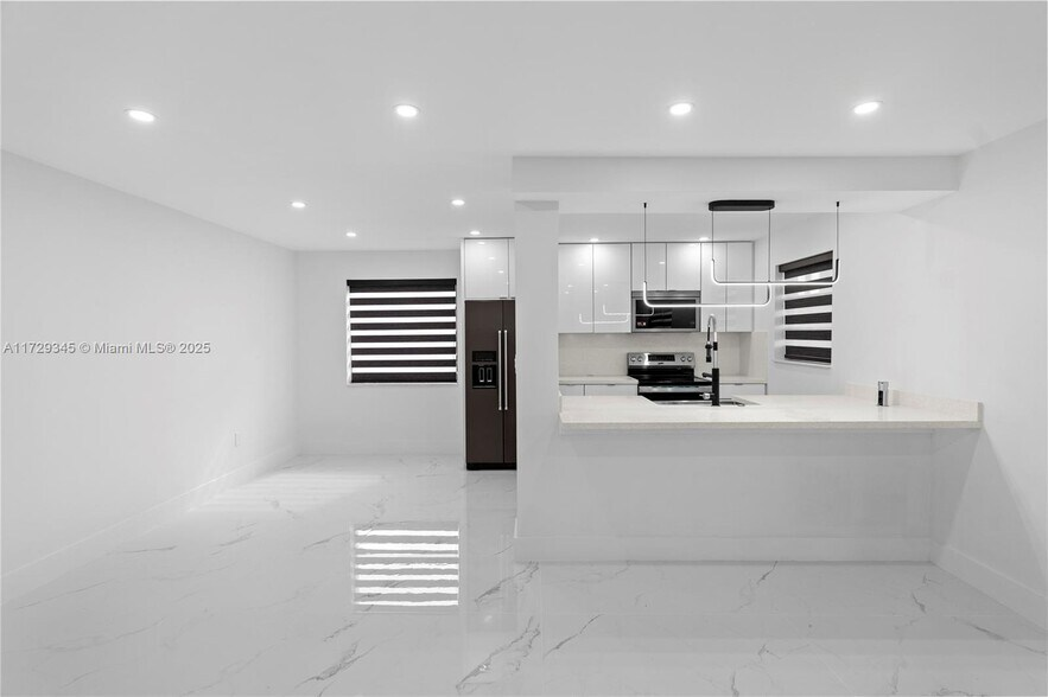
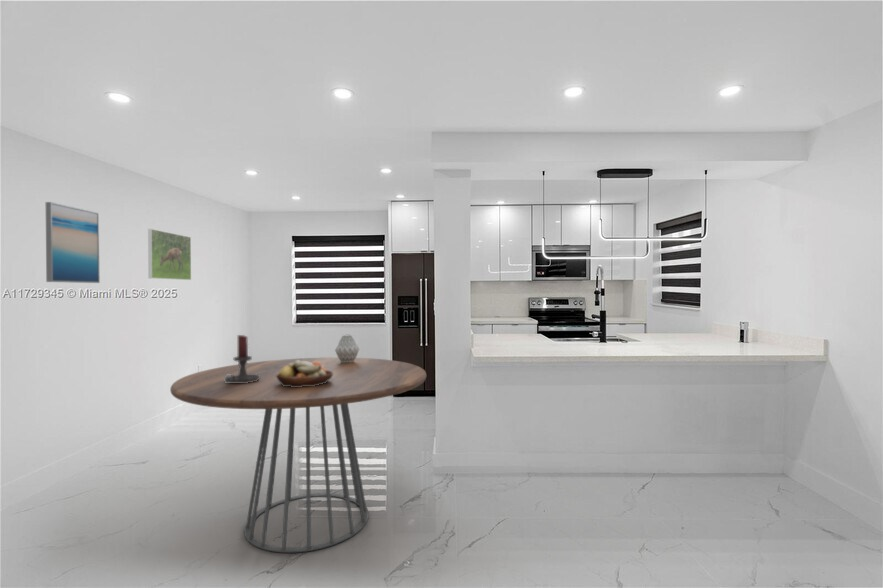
+ fruit bowl [276,361,333,387]
+ vase [334,334,360,363]
+ dining table [169,356,427,554]
+ wall art [45,201,101,284]
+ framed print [147,228,192,281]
+ candle holder [224,334,260,383]
